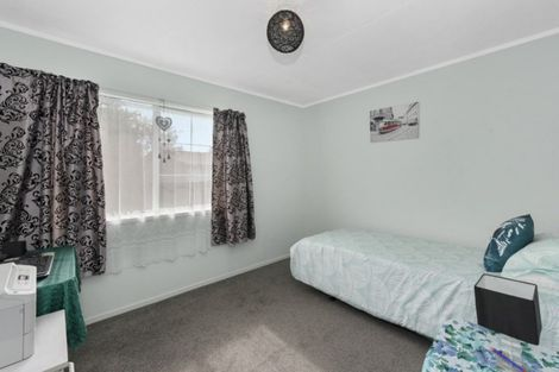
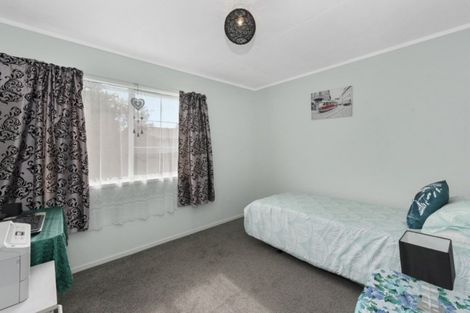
- pen [490,347,527,372]
